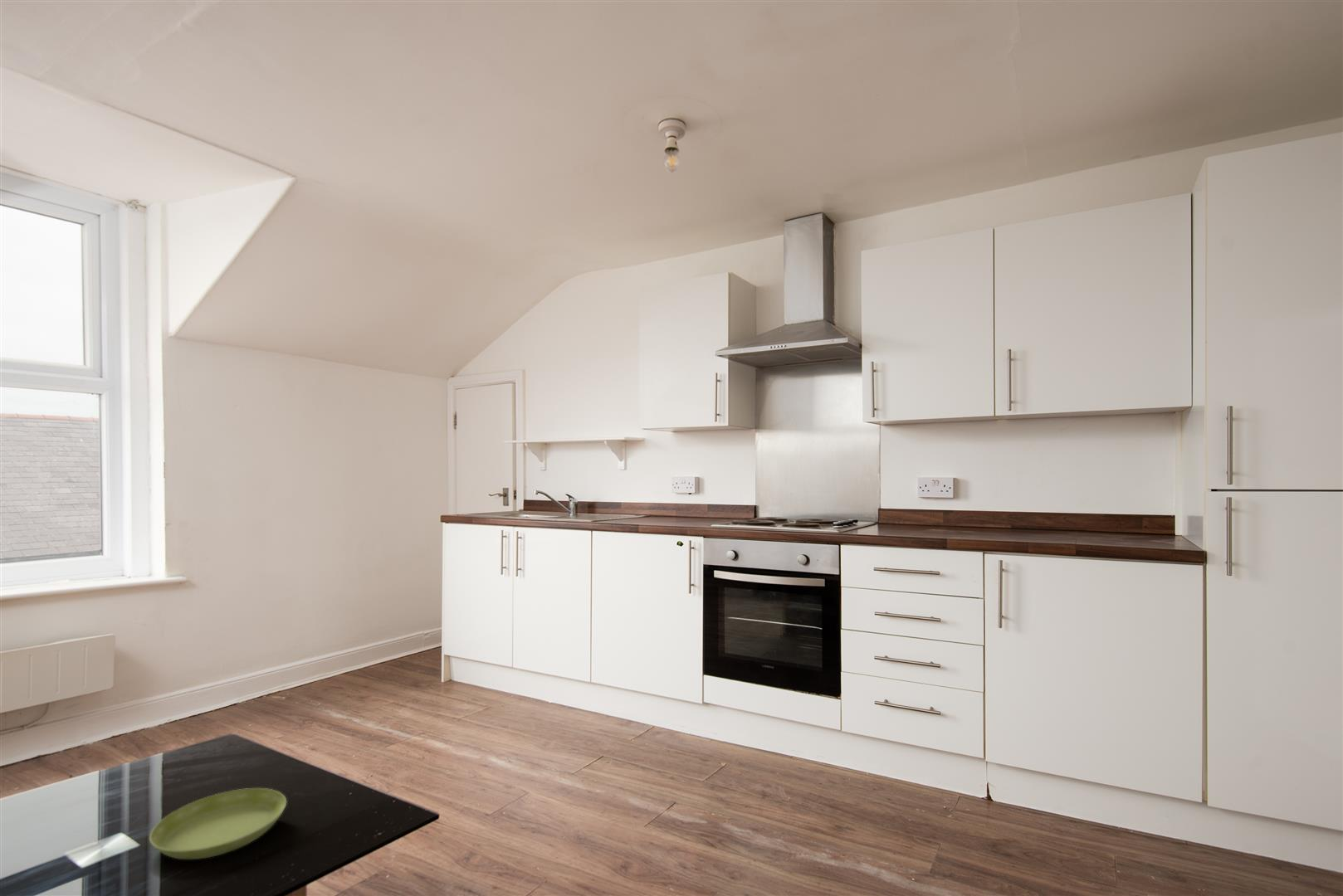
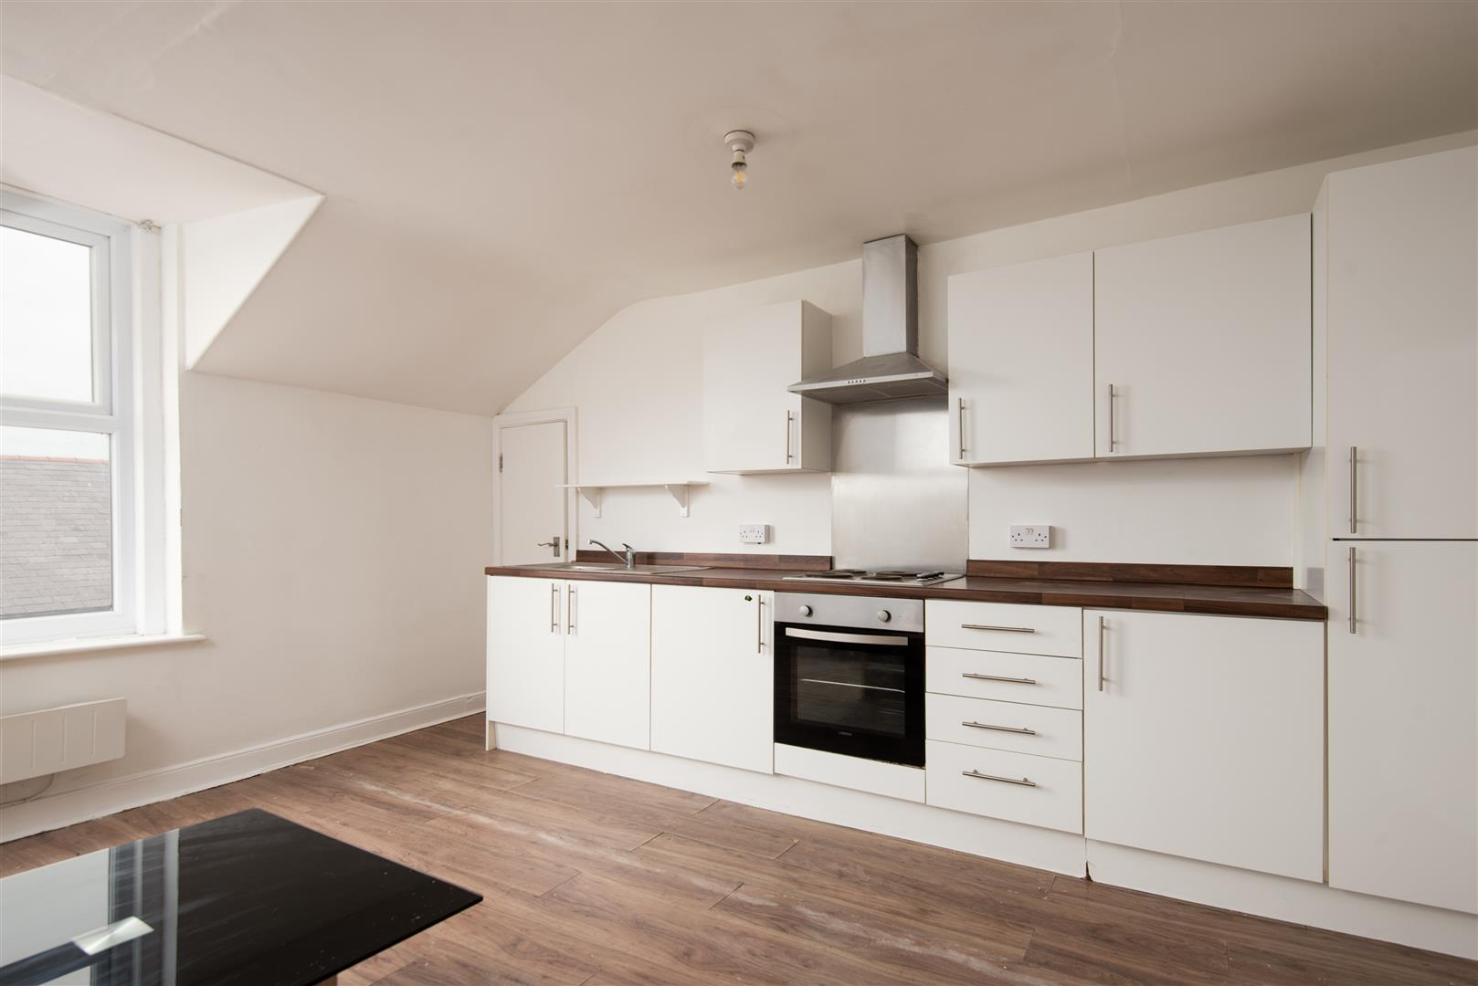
- saucer [149,787,287,860]
